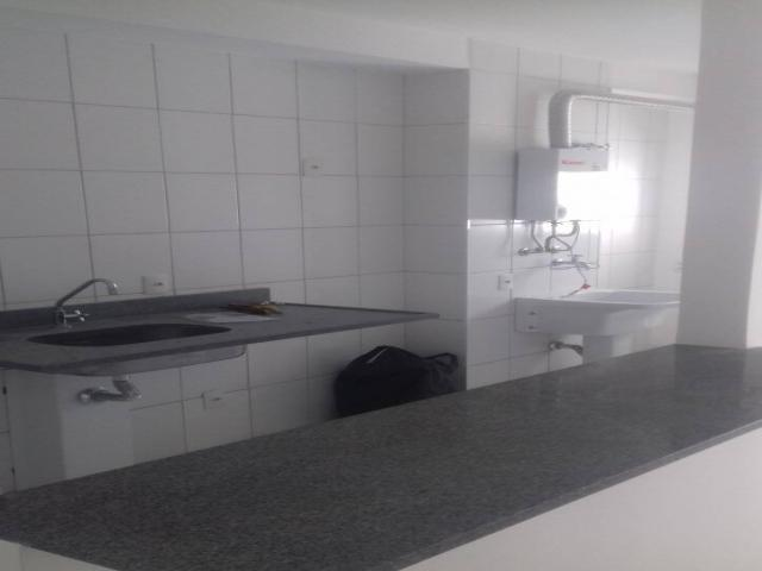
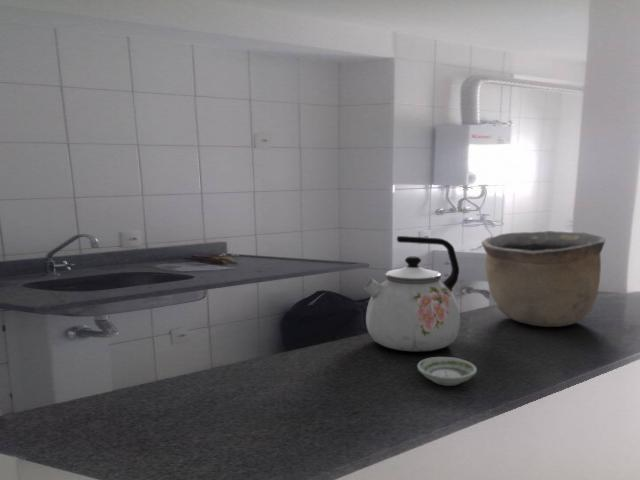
+ kettle [363,235,461,353]
+ saucer [416,356,478,387]
+ bowl [480,230,607,328]
